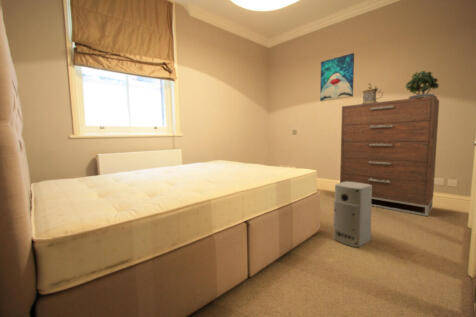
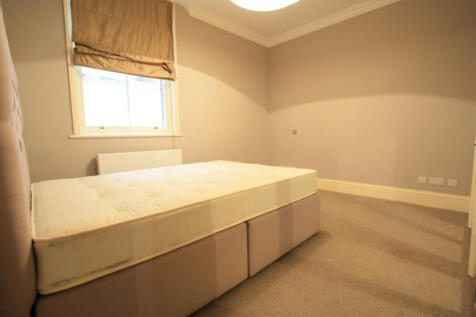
- air purifier [332,182,372,248]
- dresser [339,95,440,217]
- potted plant [405,67,440,99]
- wall art [319,52,355,102]
- beer mug [361,82,384,104]
